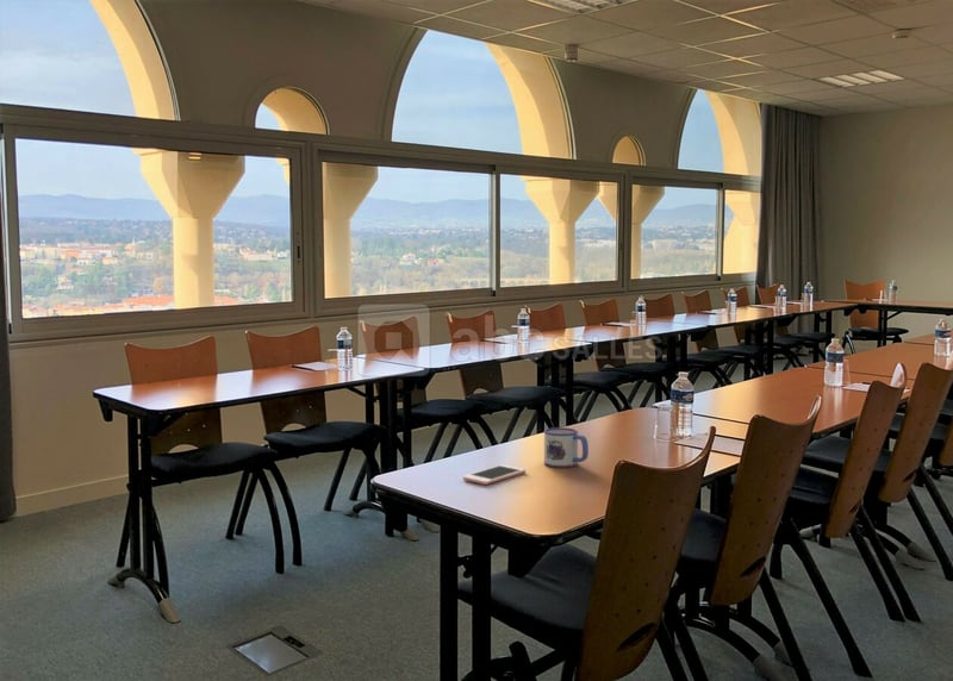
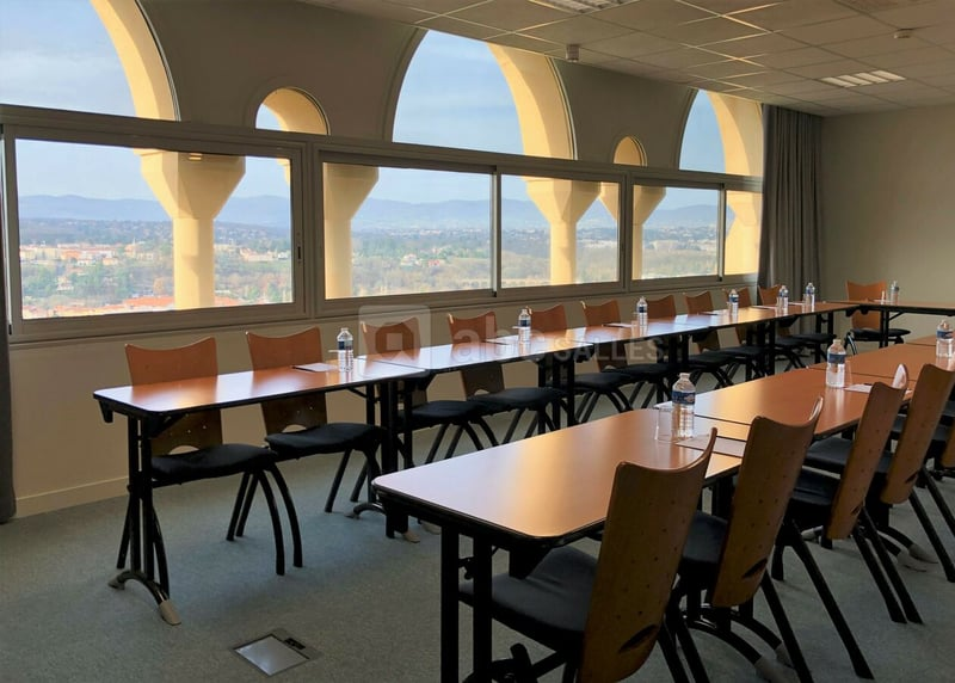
- mug [543,426,590,469]
- cell phone [462,463,527,486]
